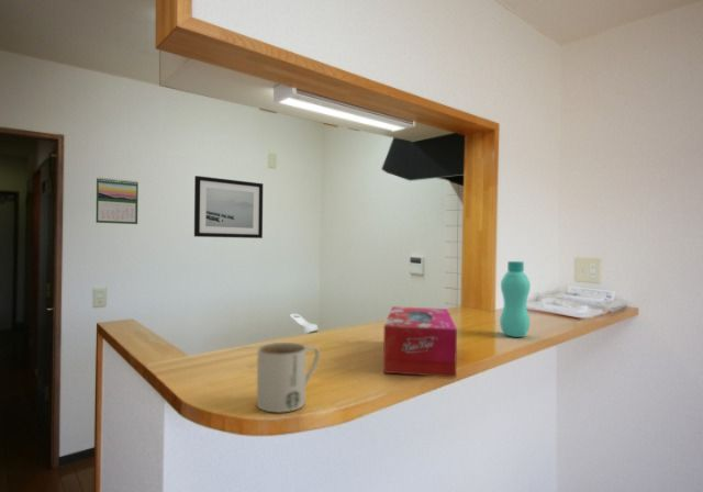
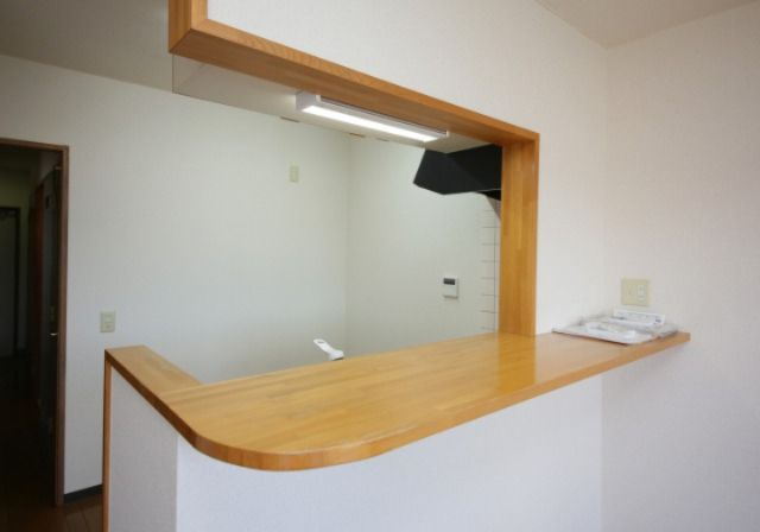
- mug [256,342,321,413]
- tissue box [382,305,458,378]
- wall art [193,175,264,239]
- calendar [94,177,140,225]
- bottle [499,260,532,338]
